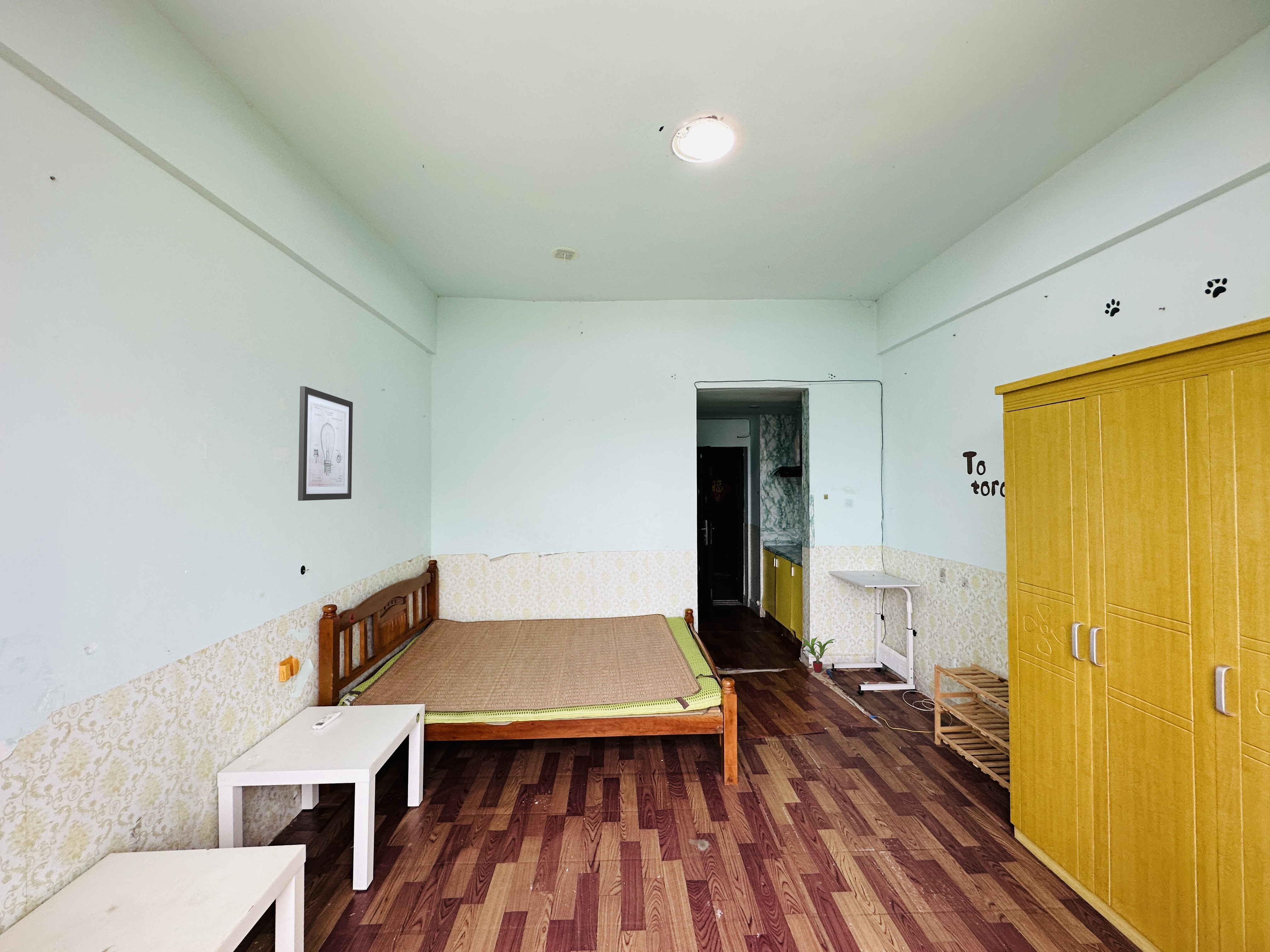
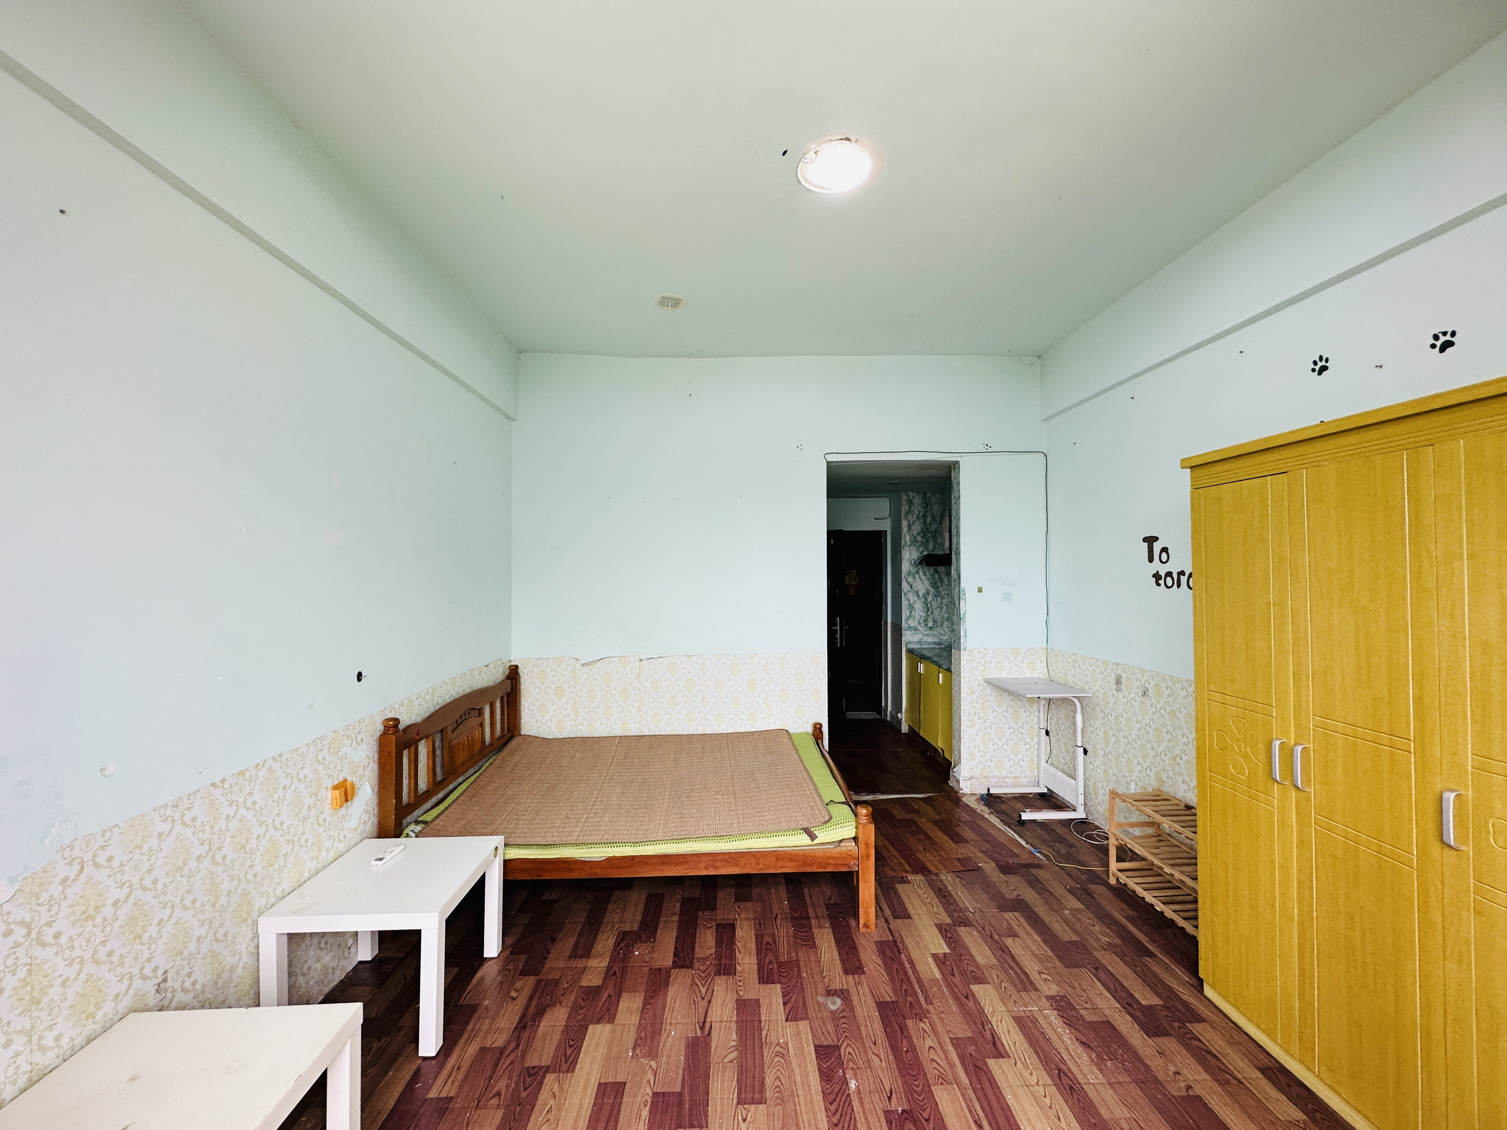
- potted plant [801,637,835,673]
- wall art [298,386,353,501]
